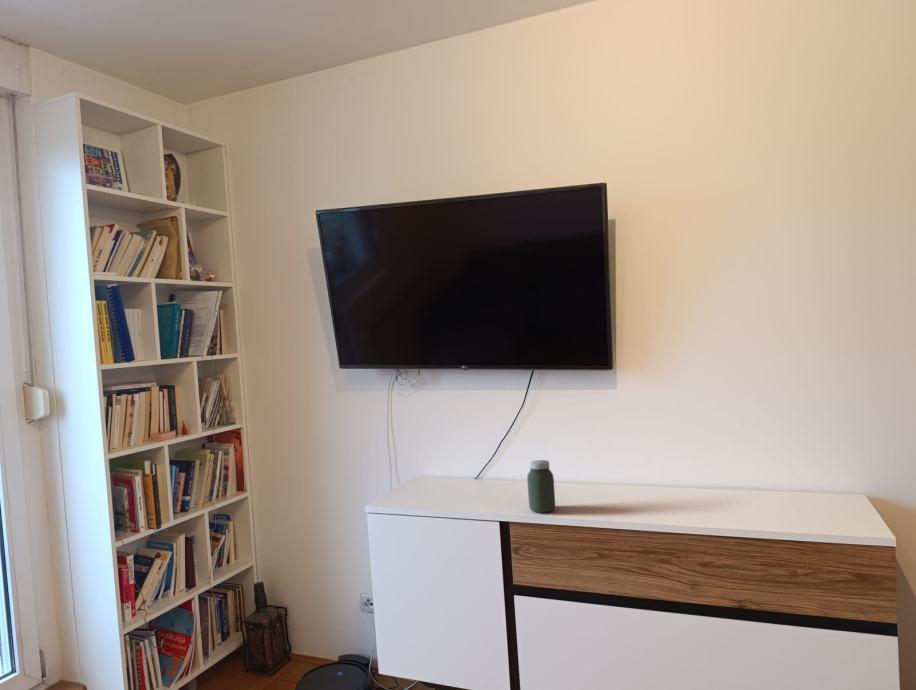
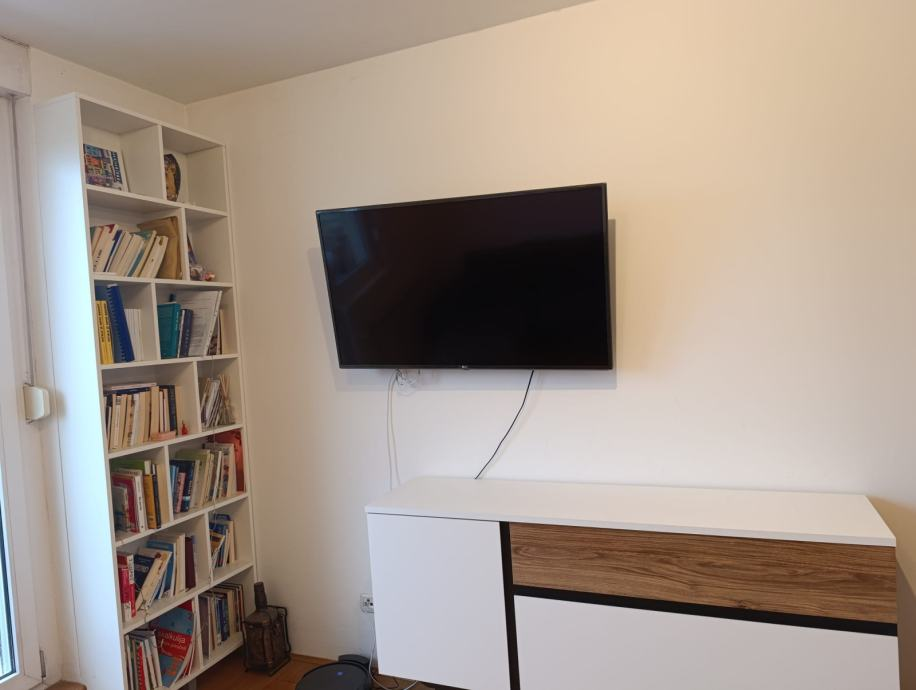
- jar [526,459,556,514]
